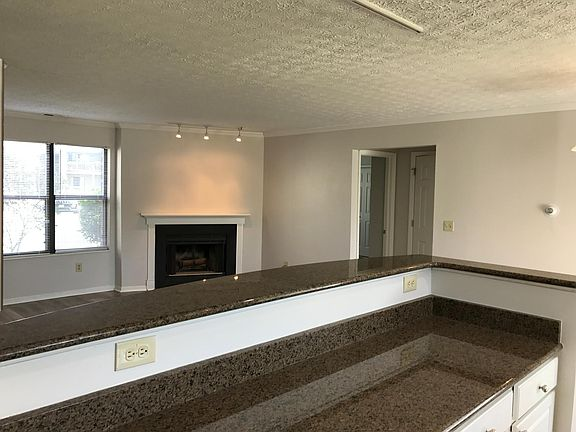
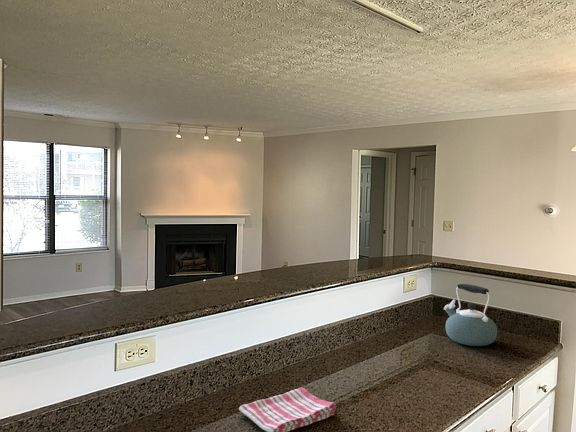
+ dish towel [238,386,337,432]
+ kettle [443,283,498,347]
